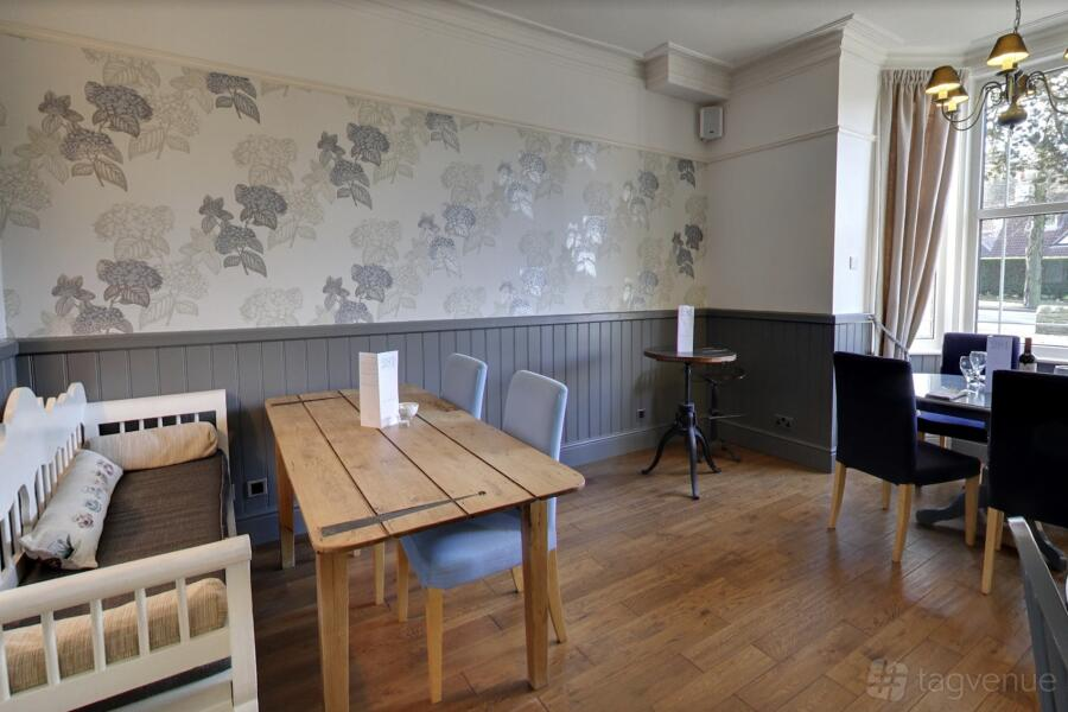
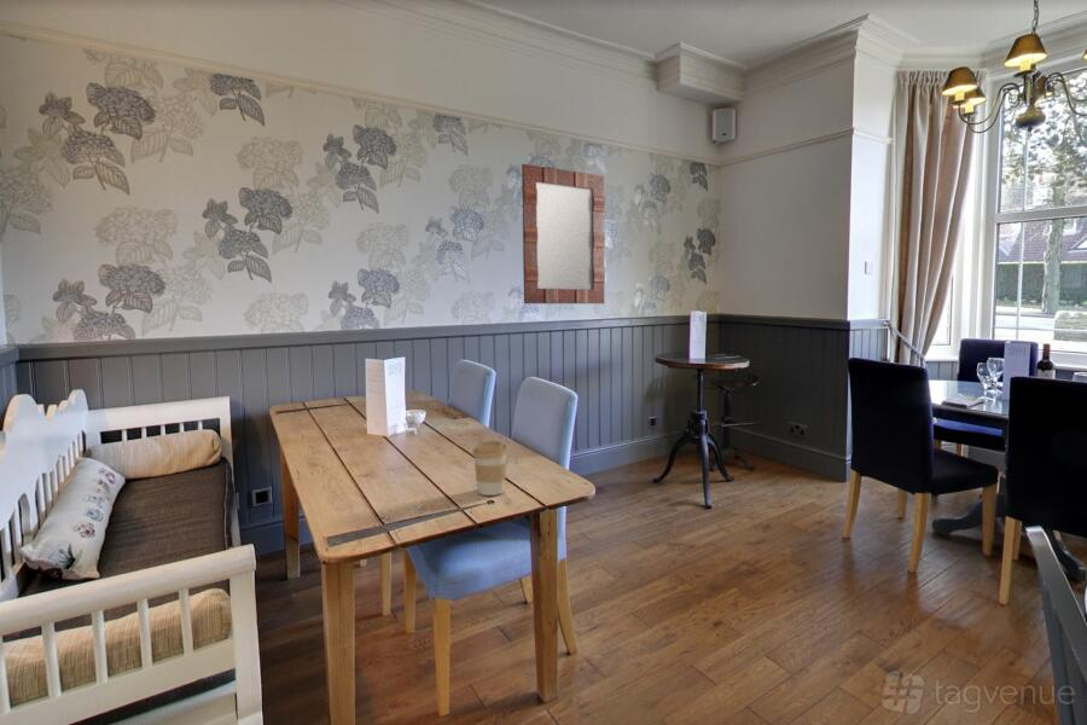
+ coffee cup [471,440,508,497]
+ home mirror [521,163,606,304]
